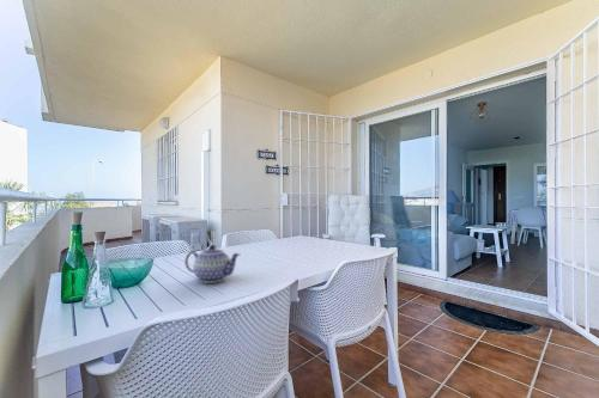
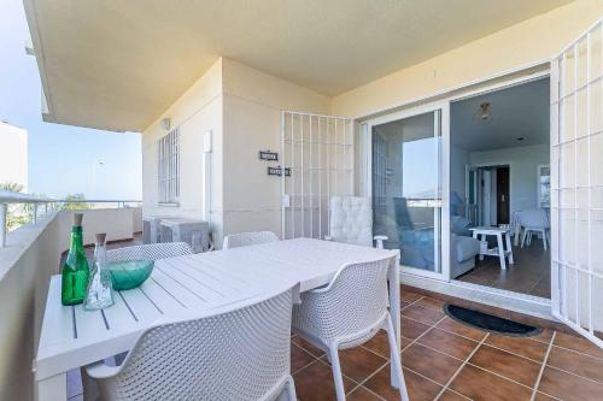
- teapot [183,244,241,284]
